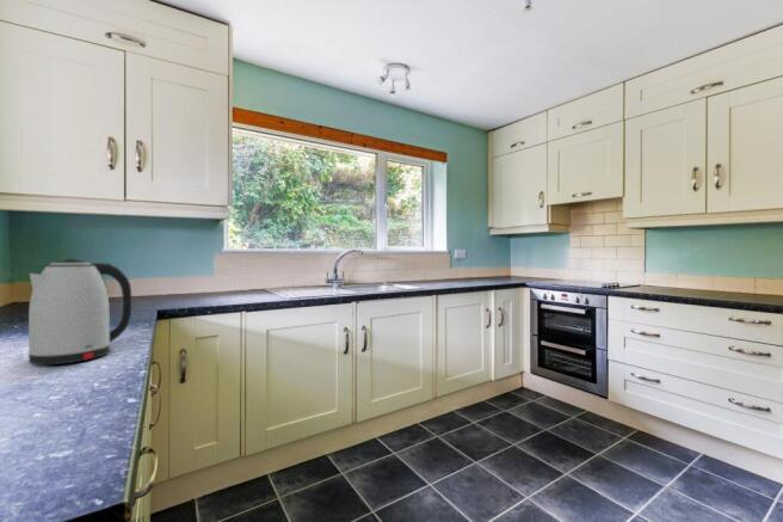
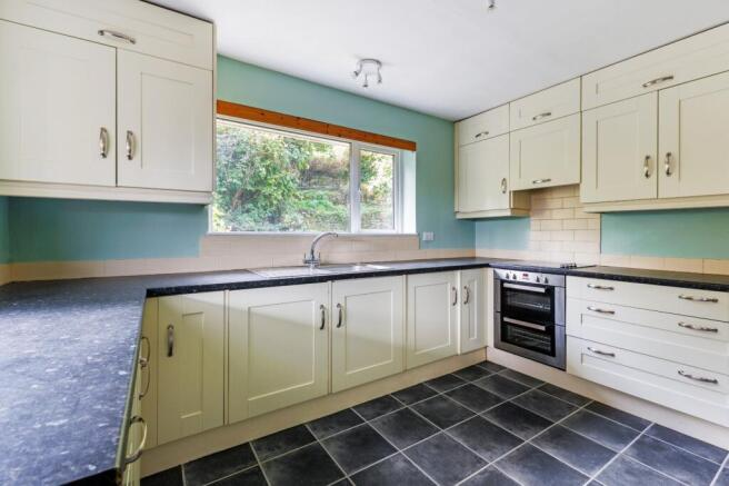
- kettle [27,258,132,366]
